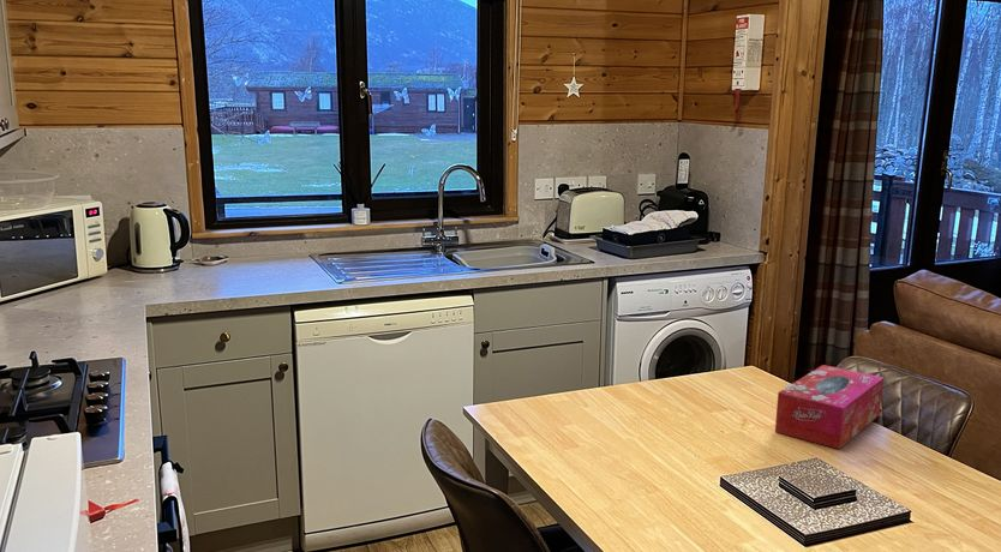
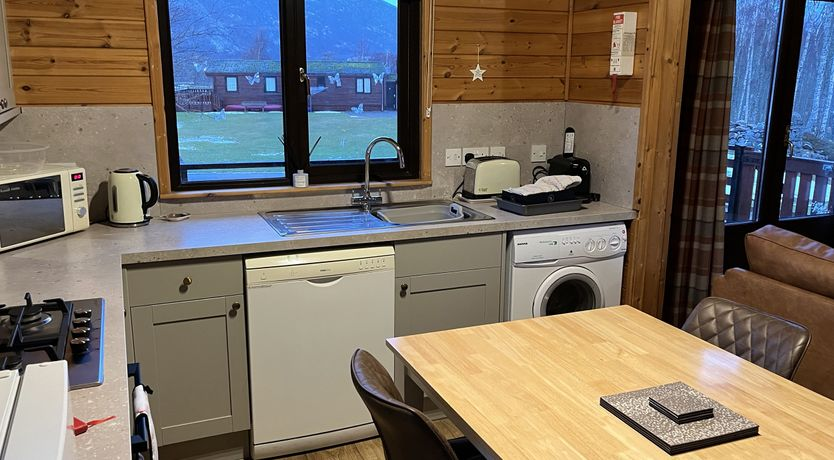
- tissue box [774,364,885,450]
